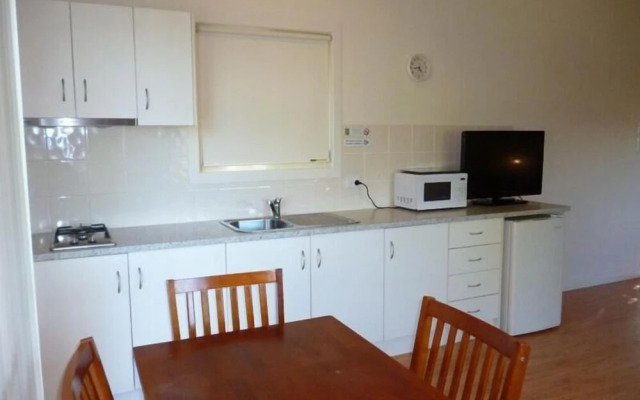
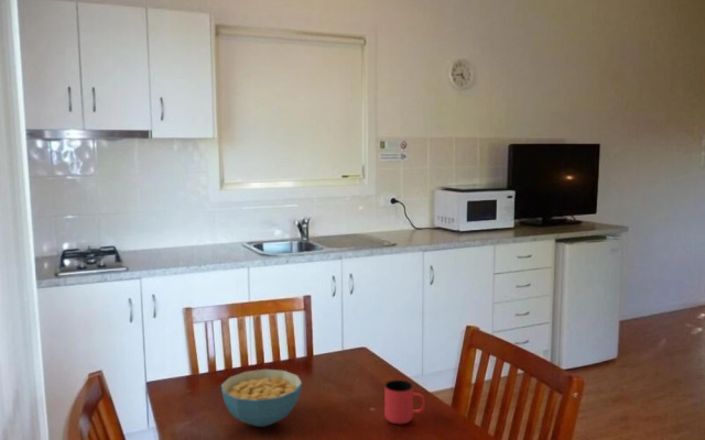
+ cereal bowl [220,369,303,428]
+ cup [383,380,426,425]
